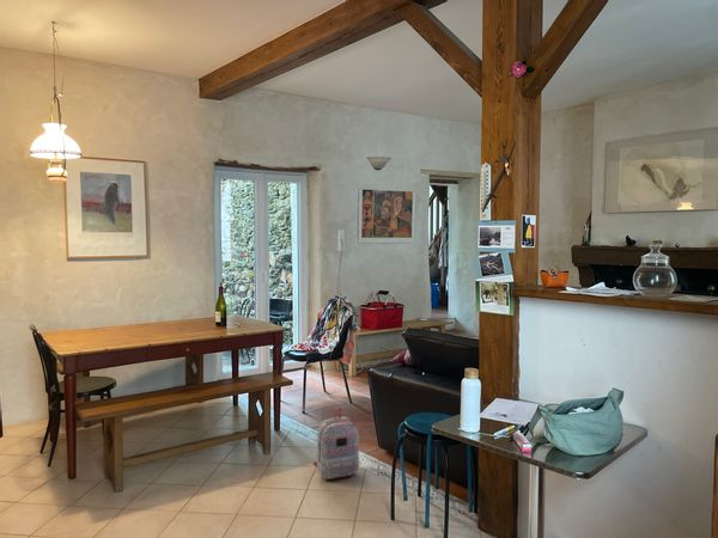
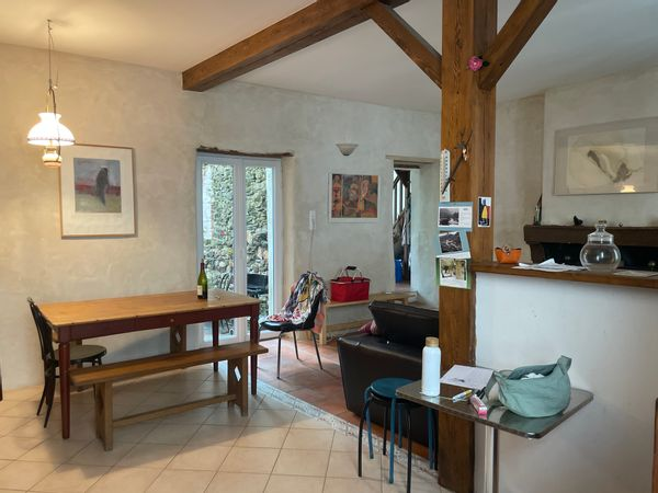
- backpack [312,406,360,481]
